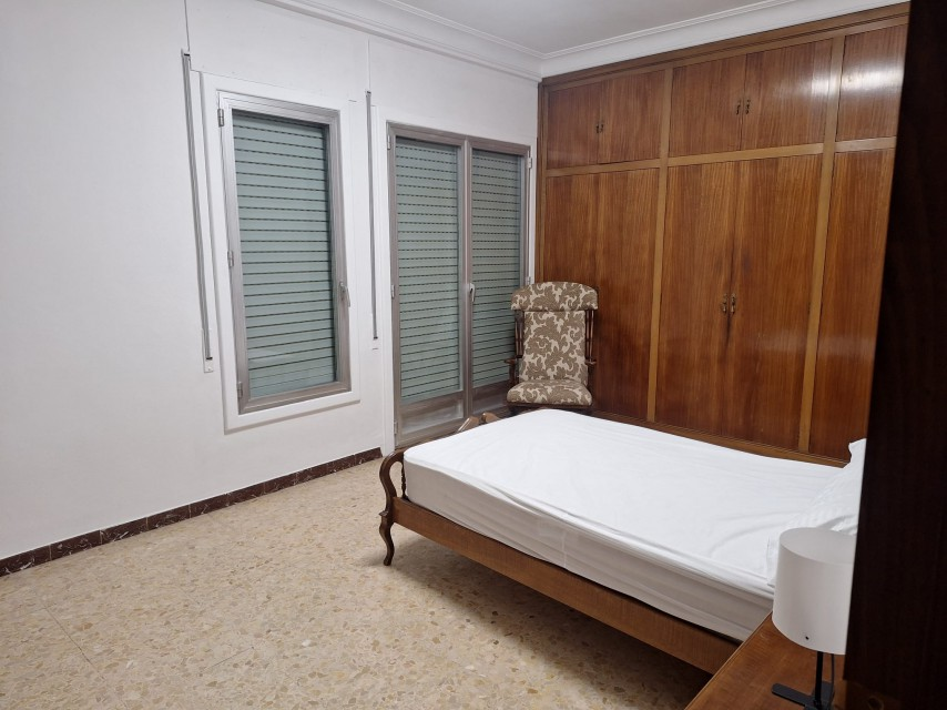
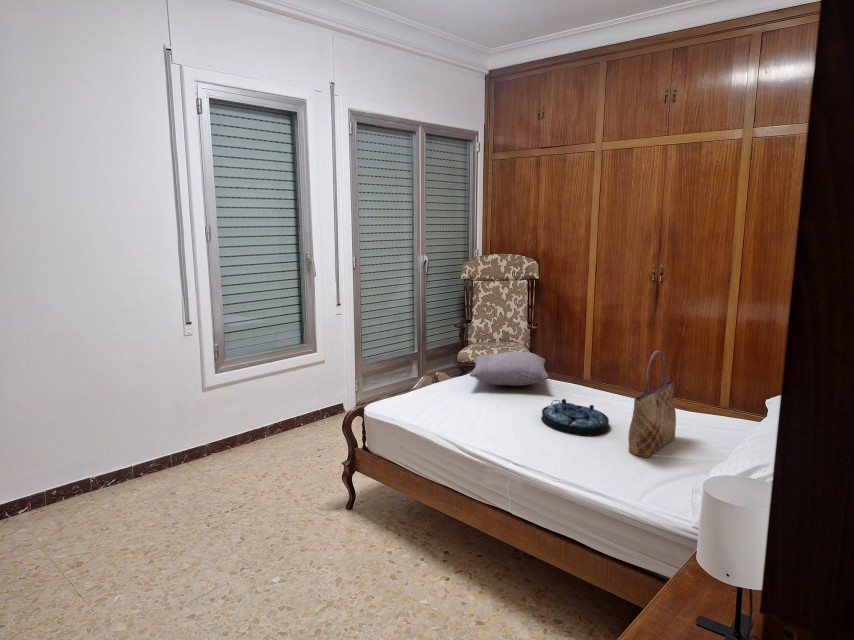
+ tote bag [627,350,677,459]
+ pillow [469,351,550,387]
+ serving tray [540,398,611,437]
